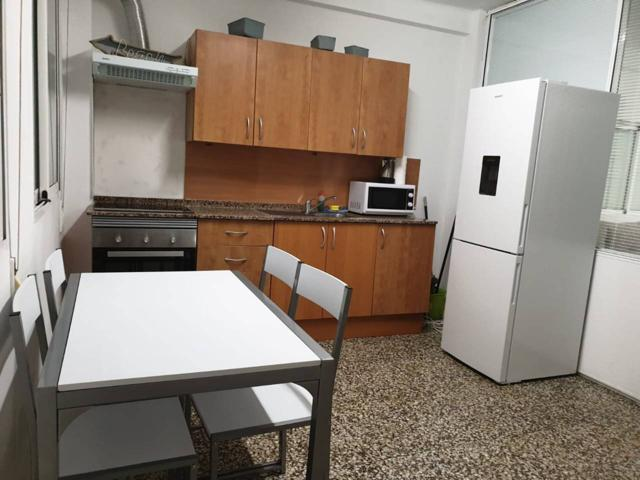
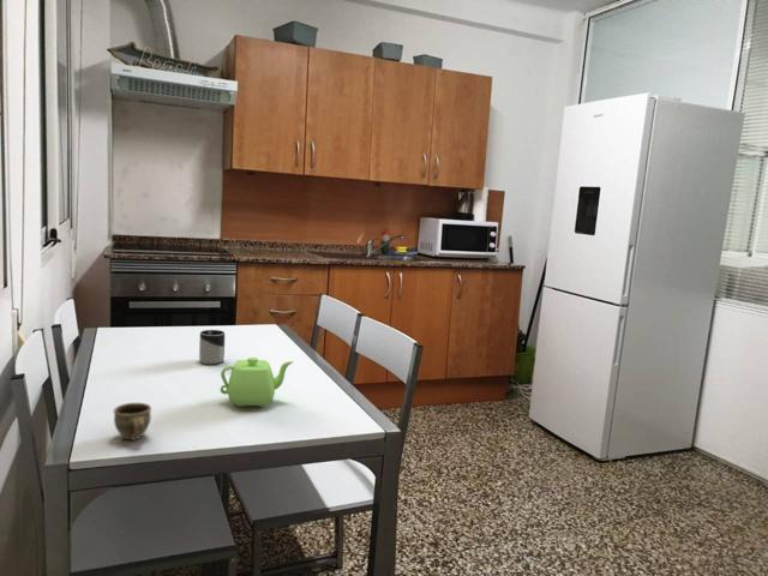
+ teapot [220,356,294,408]
+ cup [198,329,226,365]
+ cup [113,402,152,442]
